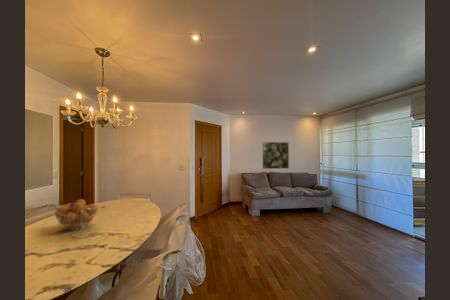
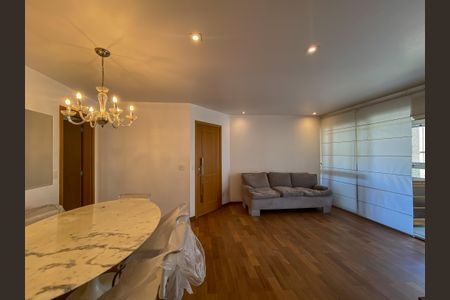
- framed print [262,141,290,170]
- fruit basket [53,198,99,231]
